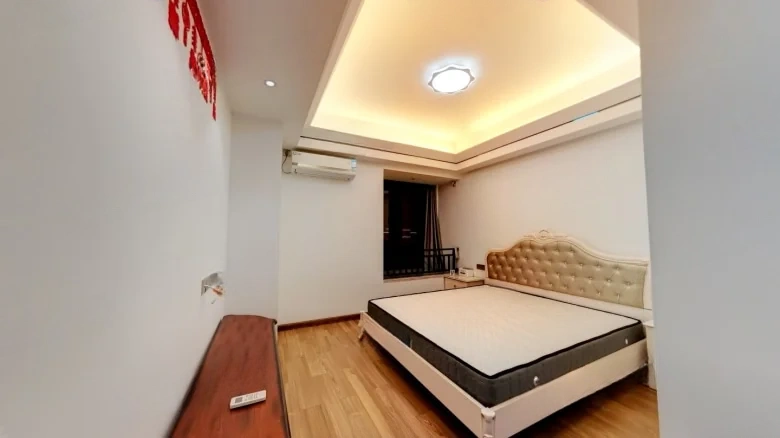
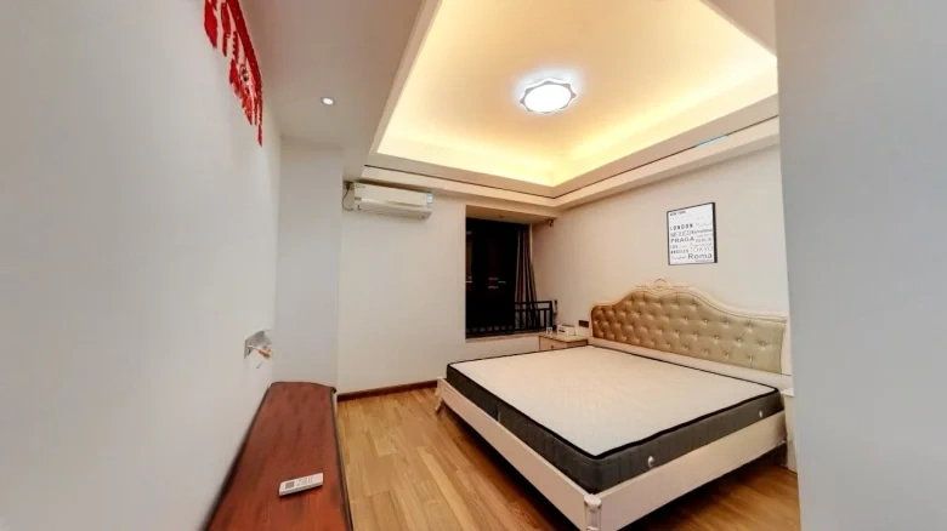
+ wall art [665,201,719,267]
